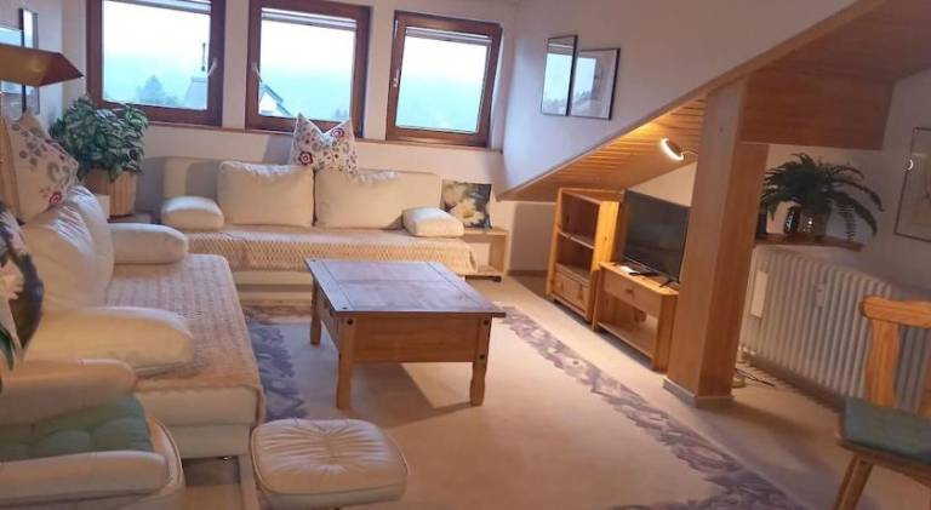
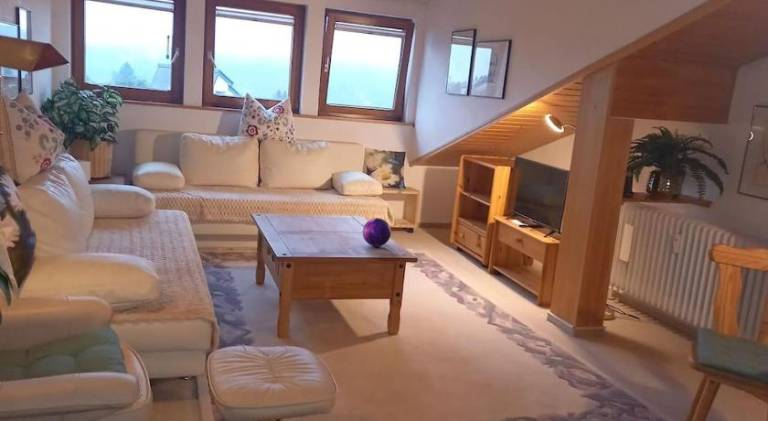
+ decorative orb [362,217,392,248]
